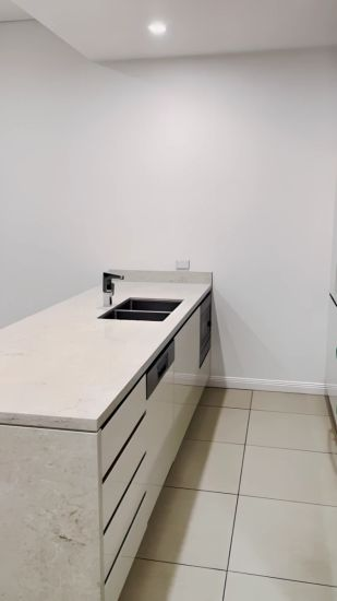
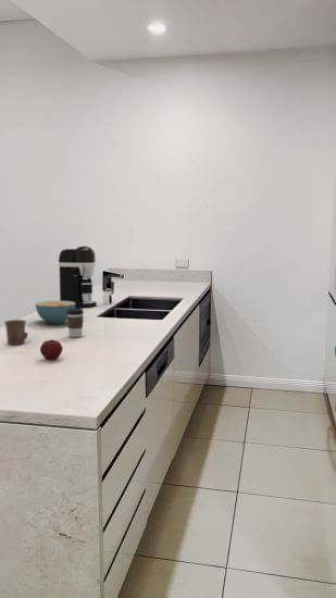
+ apple [39,338,63,361]
+ mug [3,319,29,346]
+ coffee maker [58,245,98,309]
+ cereal bowl [35,300,76,325]
+ coffee cup [66,308,85,338]
